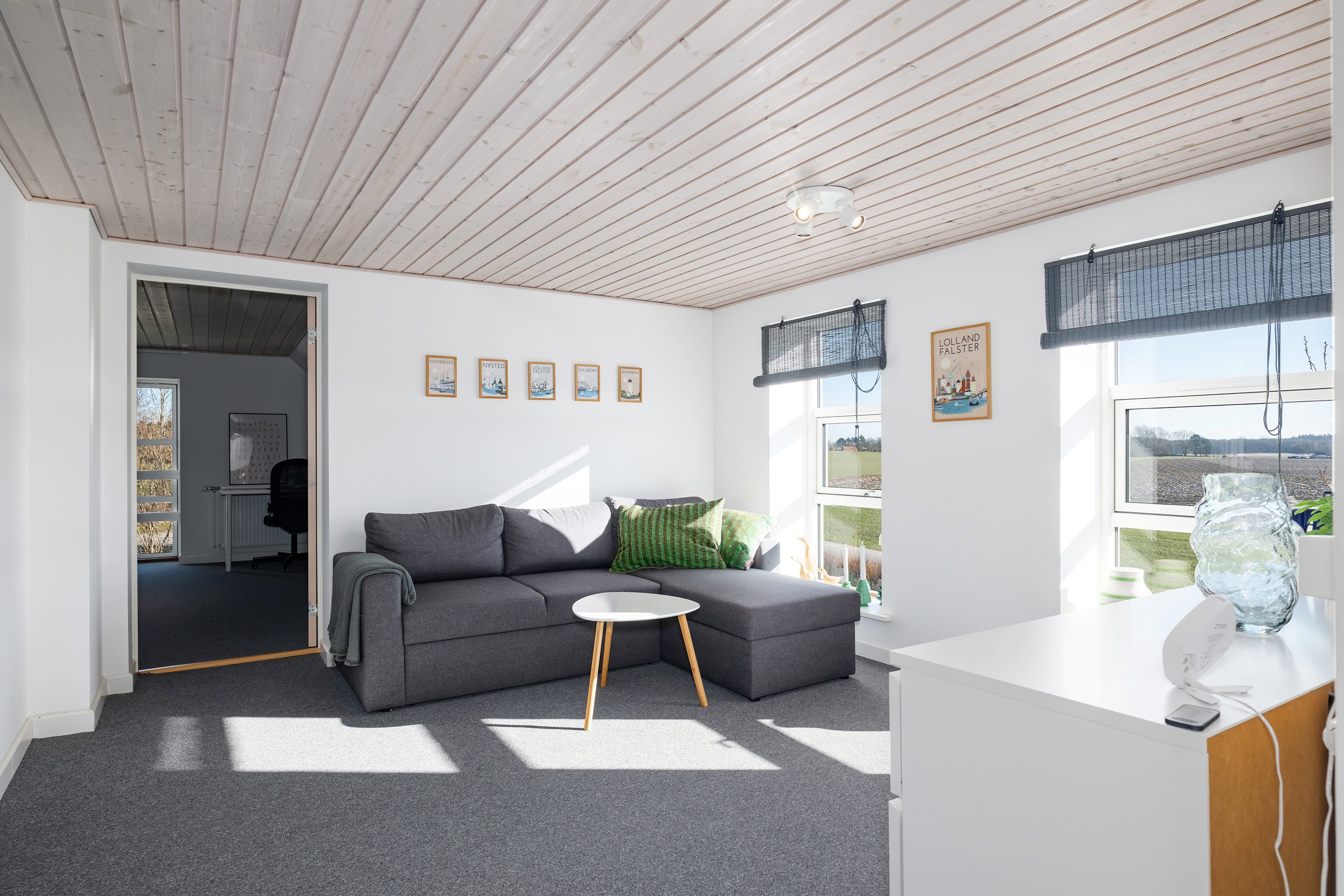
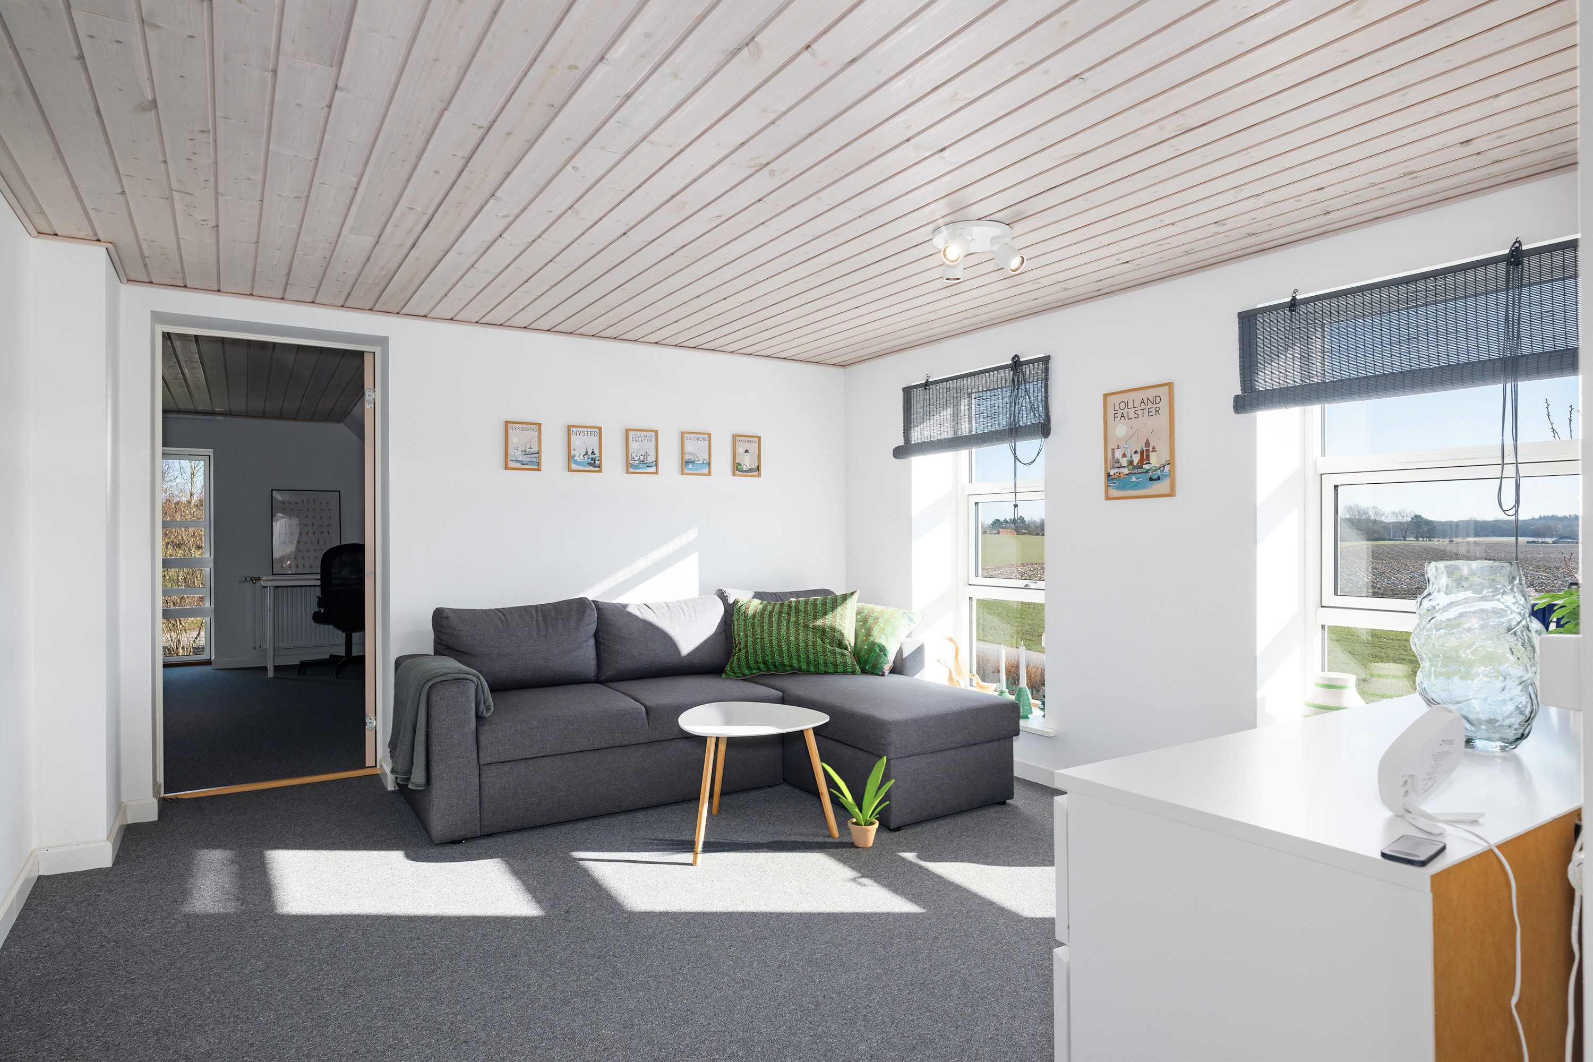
+ potted plant [820,756,895,847]
